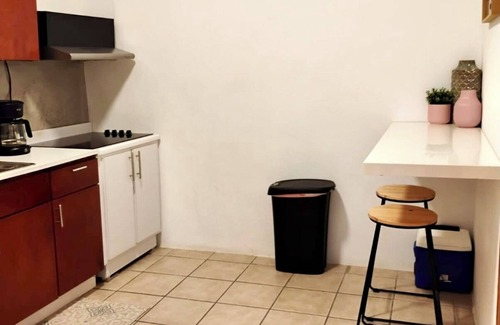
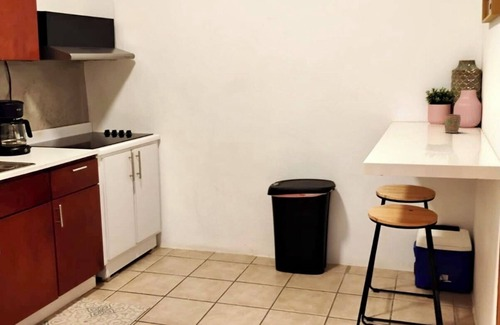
+ mug [443,113,462,134]
